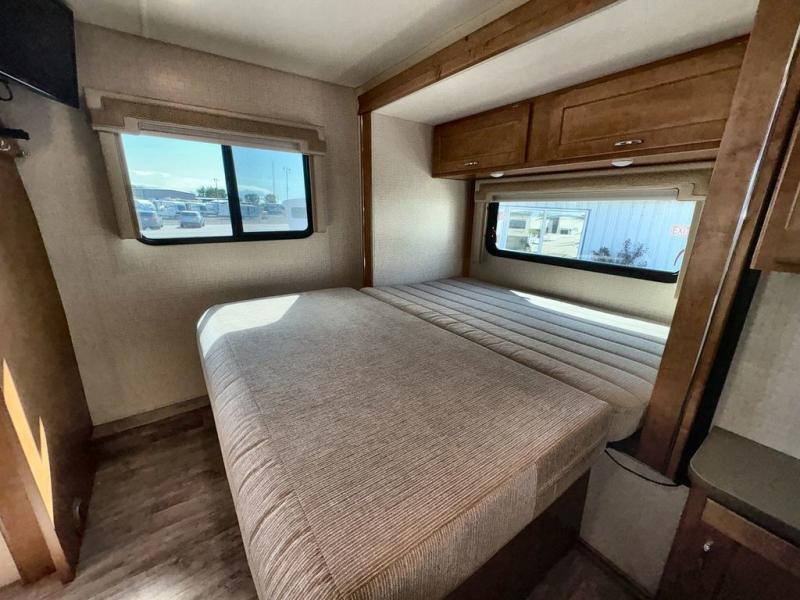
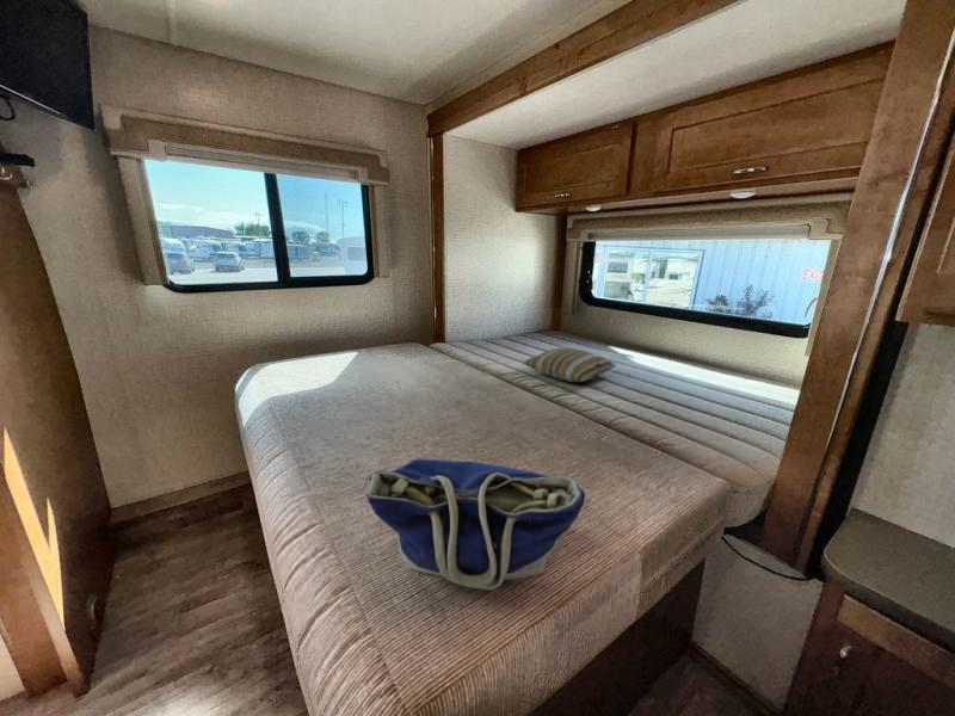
+ tote bag [364,458,586,591]
+ pillow [522,346,617,383]
